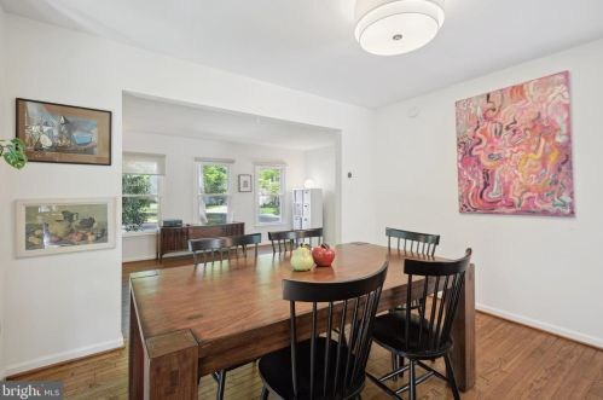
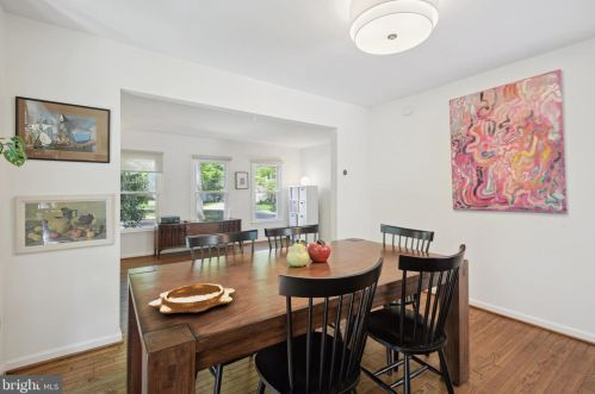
+ decorative bowl [147,282,236,314]
